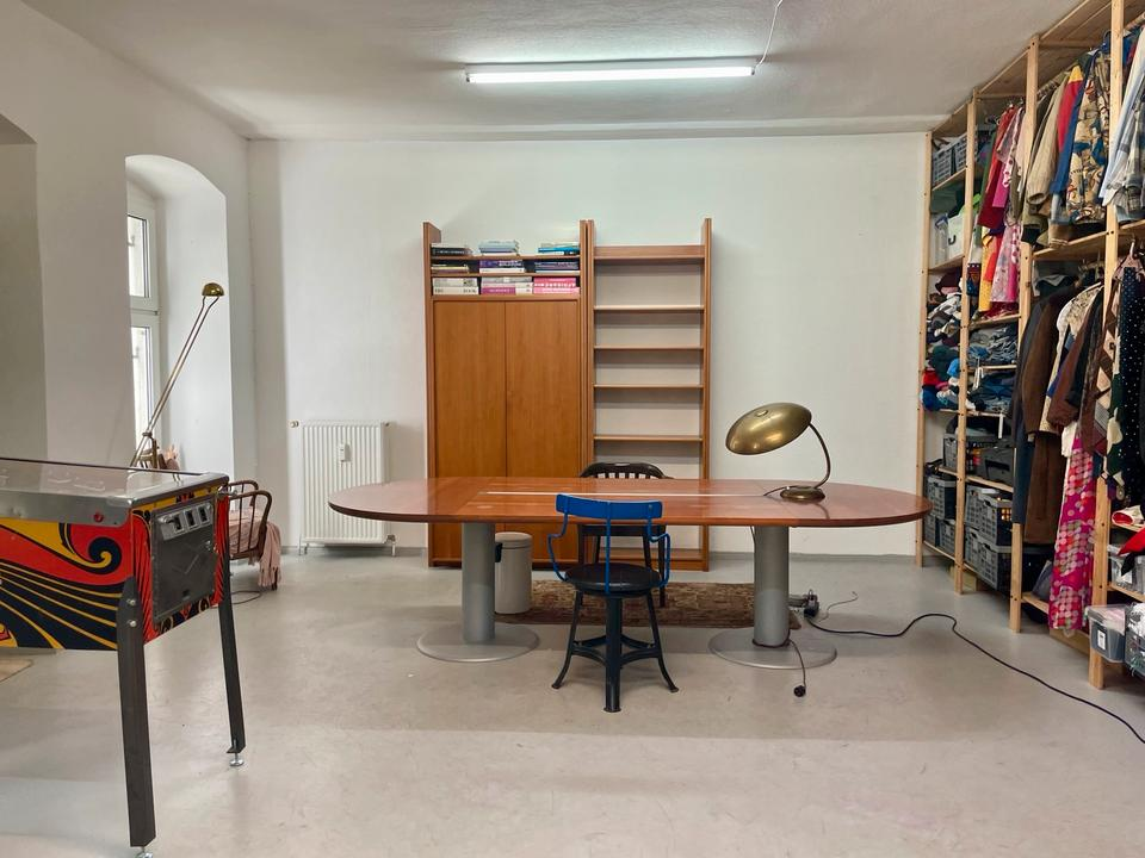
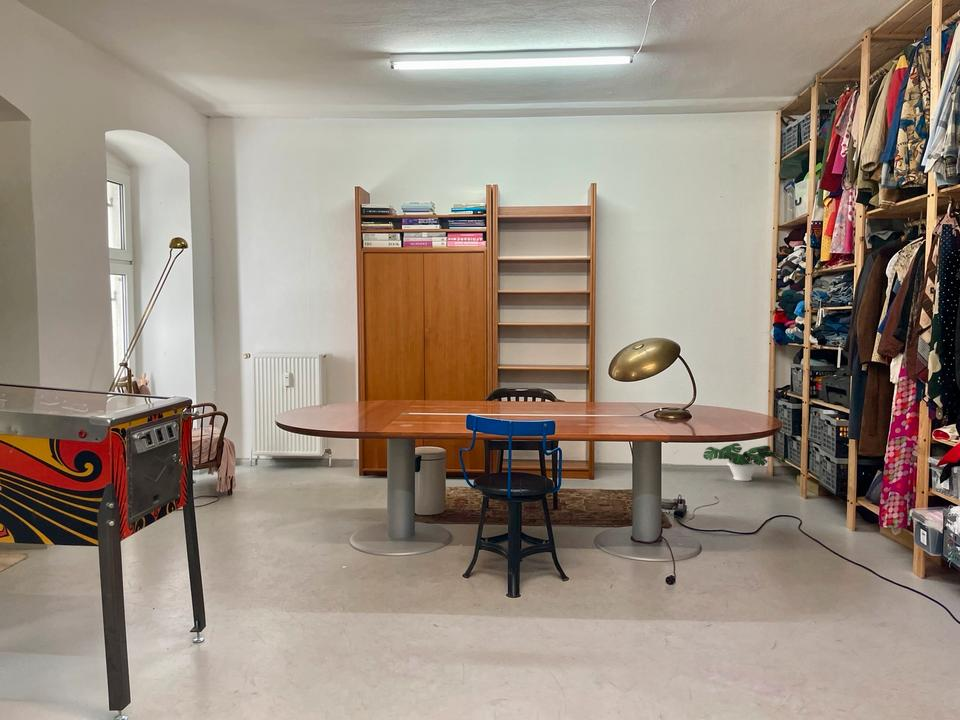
+ potted plant [702,442,786,482]
